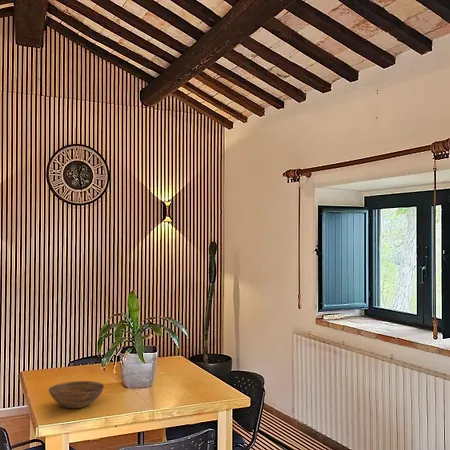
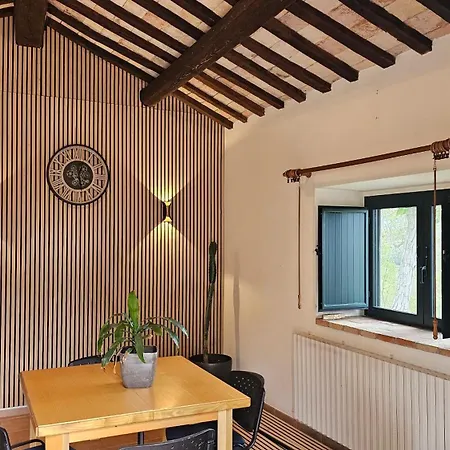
- bowl [47,380,105,409]
